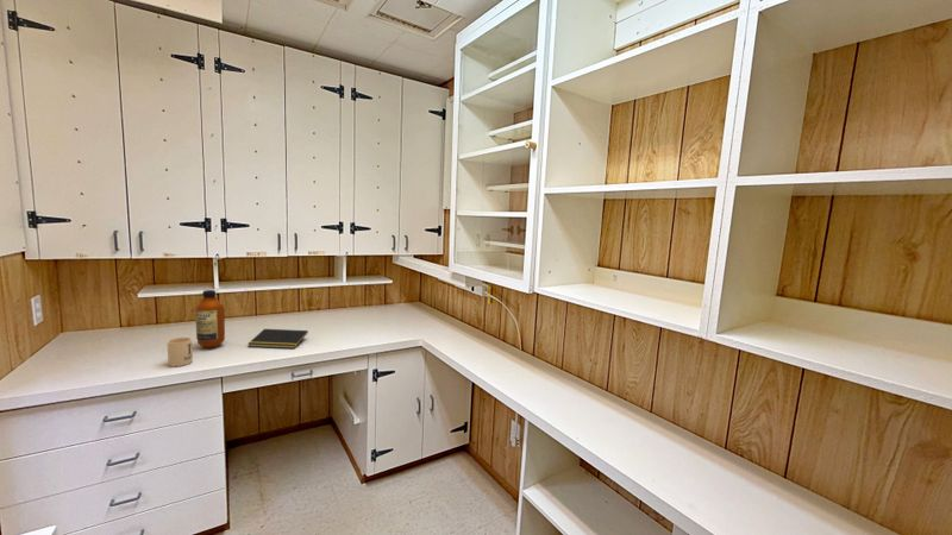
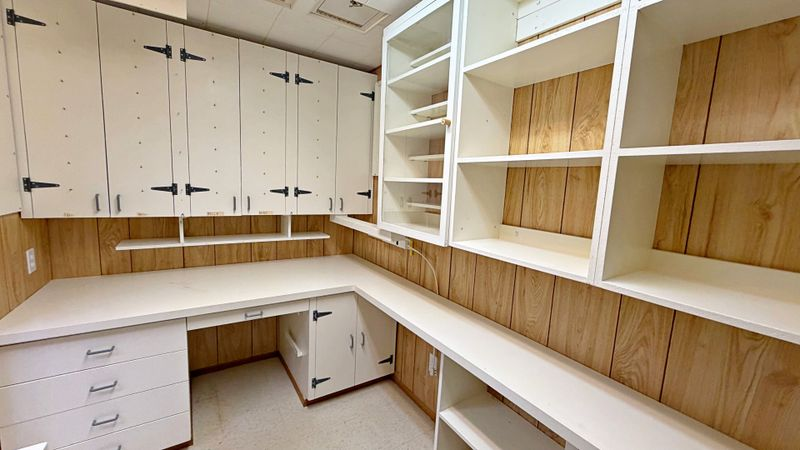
- bottle [194,289,226,350]
- mug [167,336,194,367]
- notepad [246,328,309,350]
